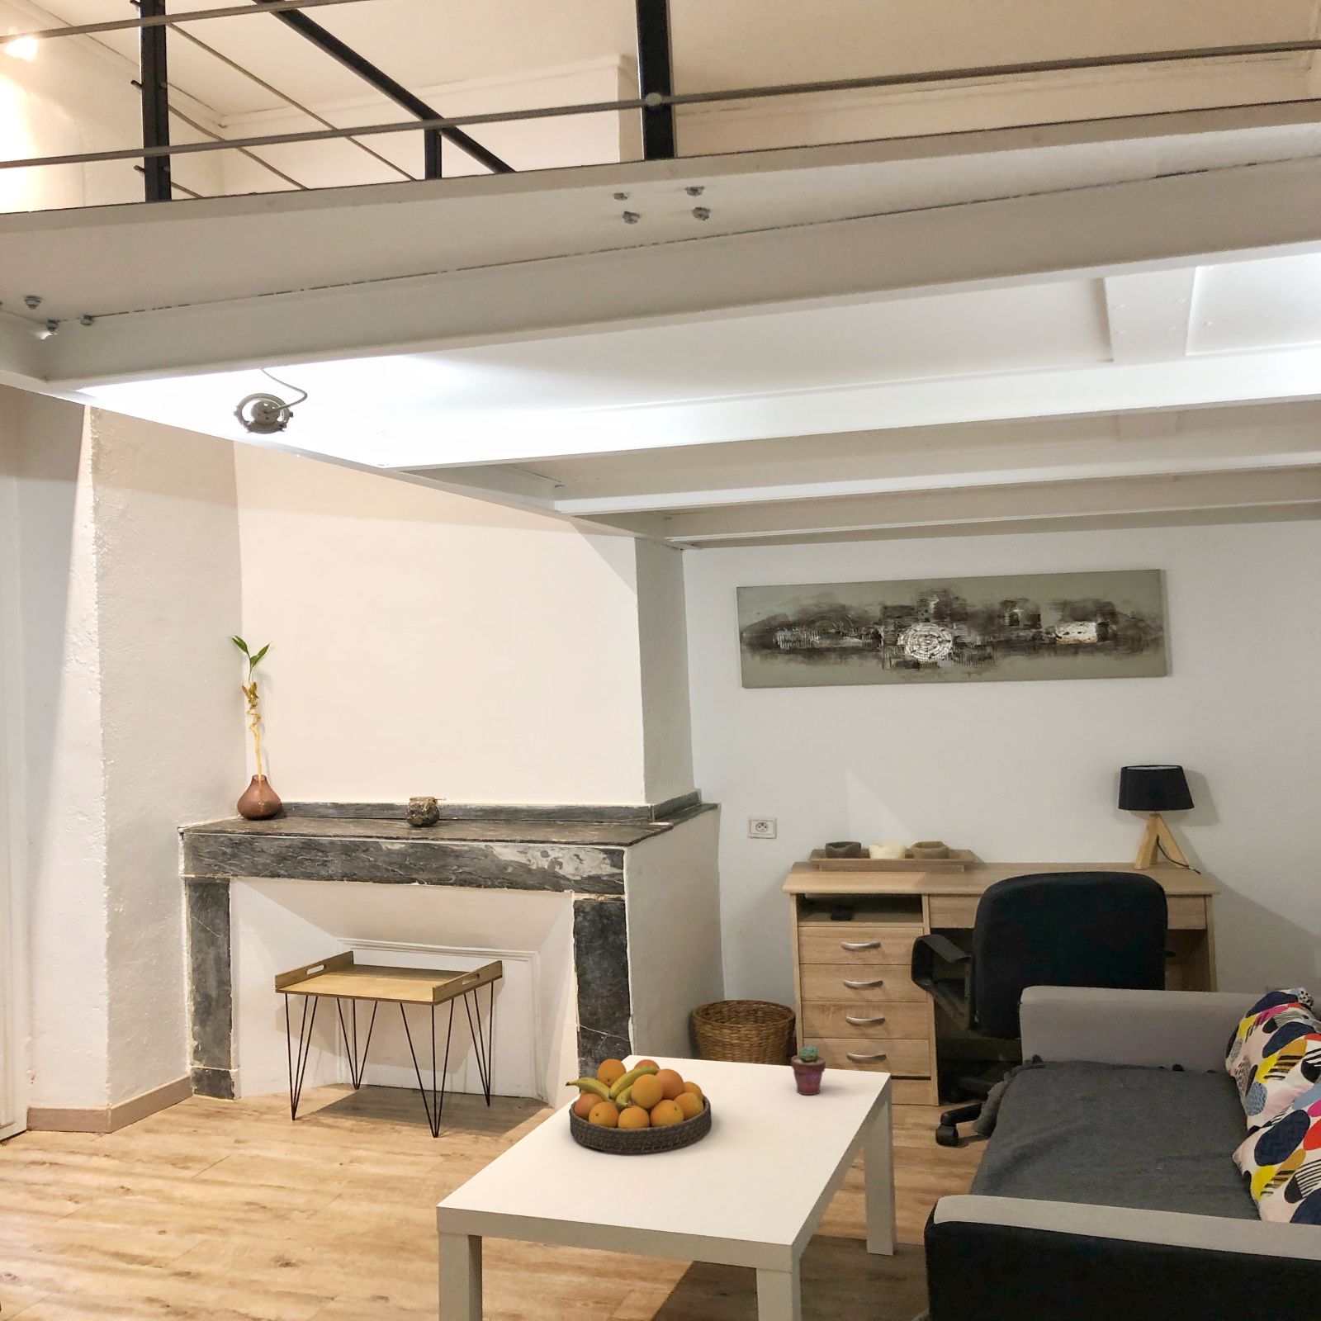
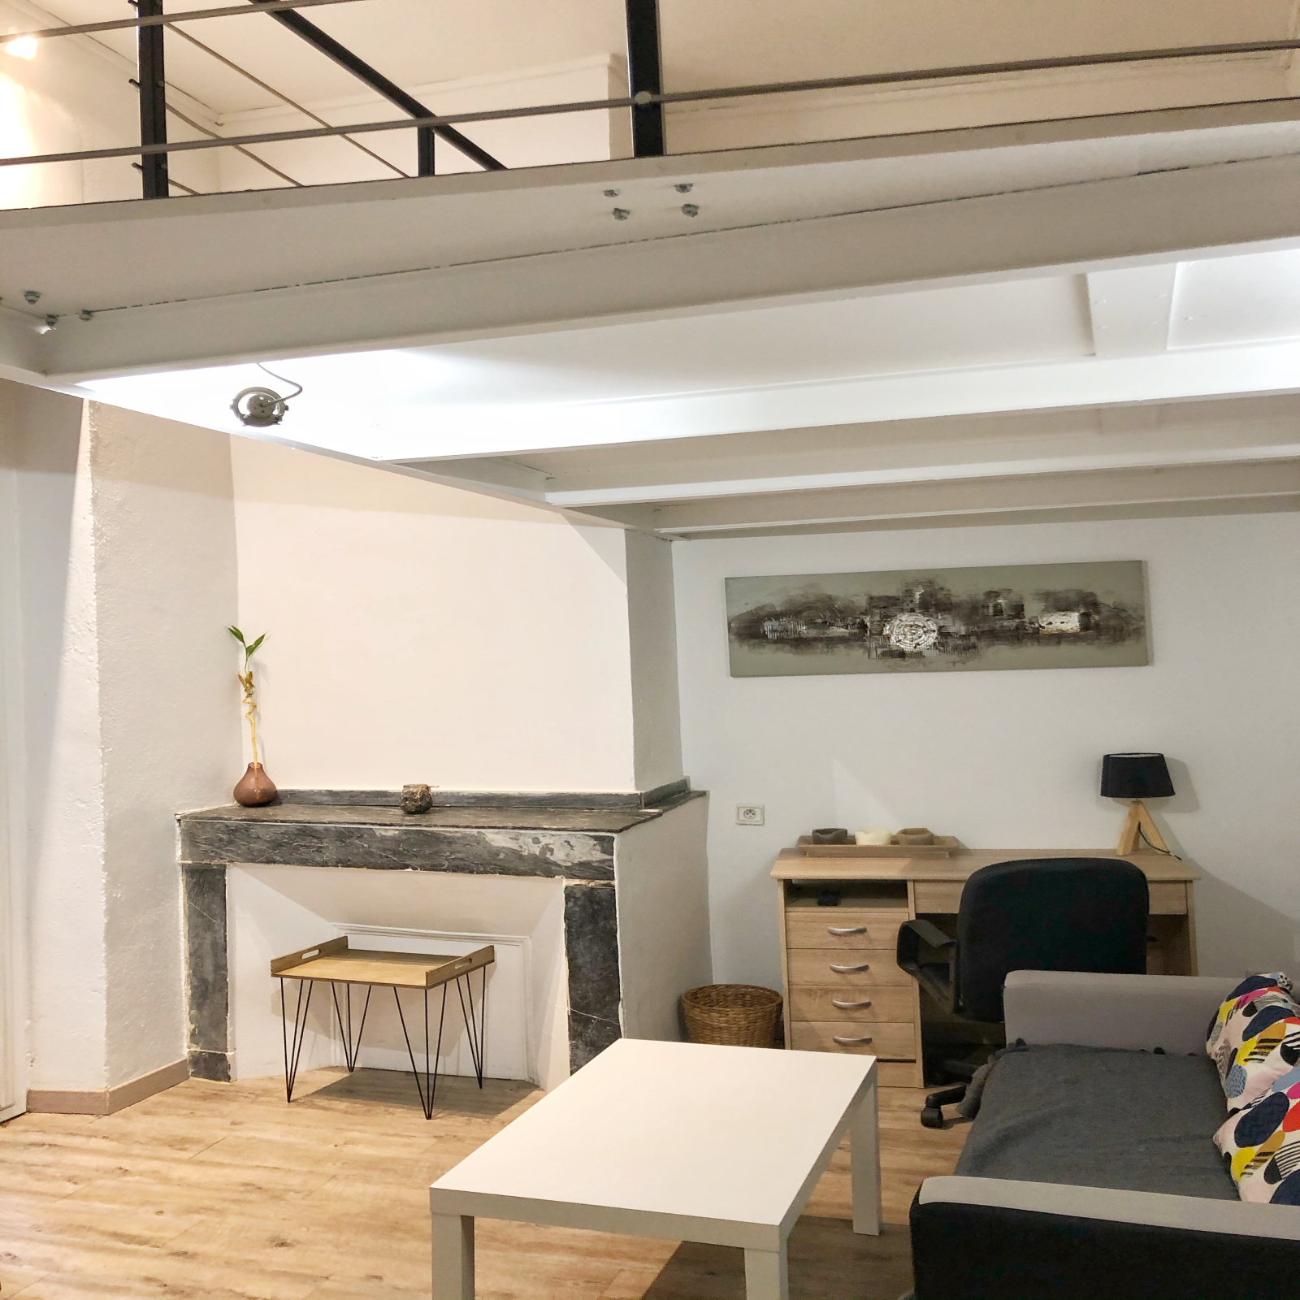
- potted succulent [790,1044,826,1096]
- fruit bowl [565,1058,713,1153]
